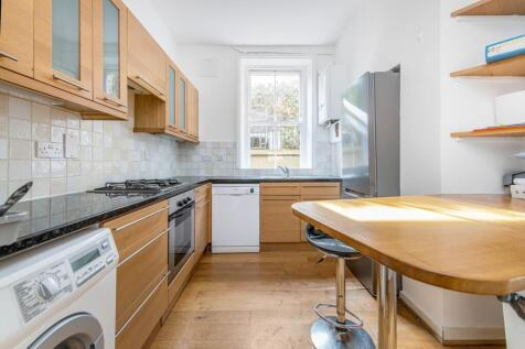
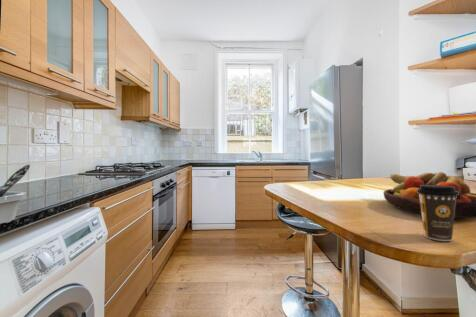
+ fruit bowl [382,171,476,219]
+ coffee cup [417,185,459,242]
